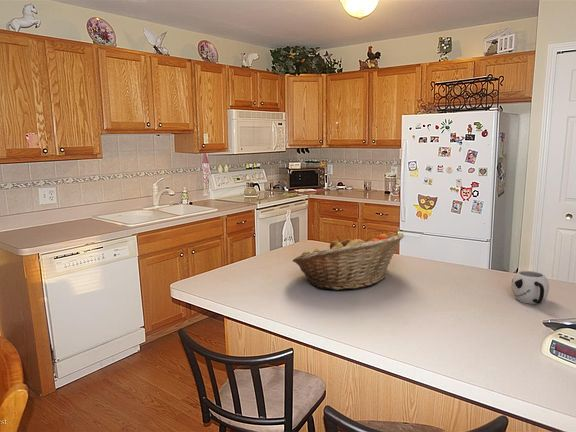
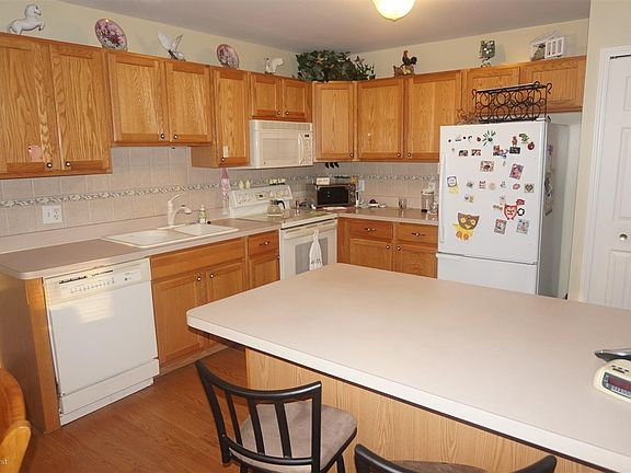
- mug [511,270,550,305]
- fruit basket [292,232,405,291]
